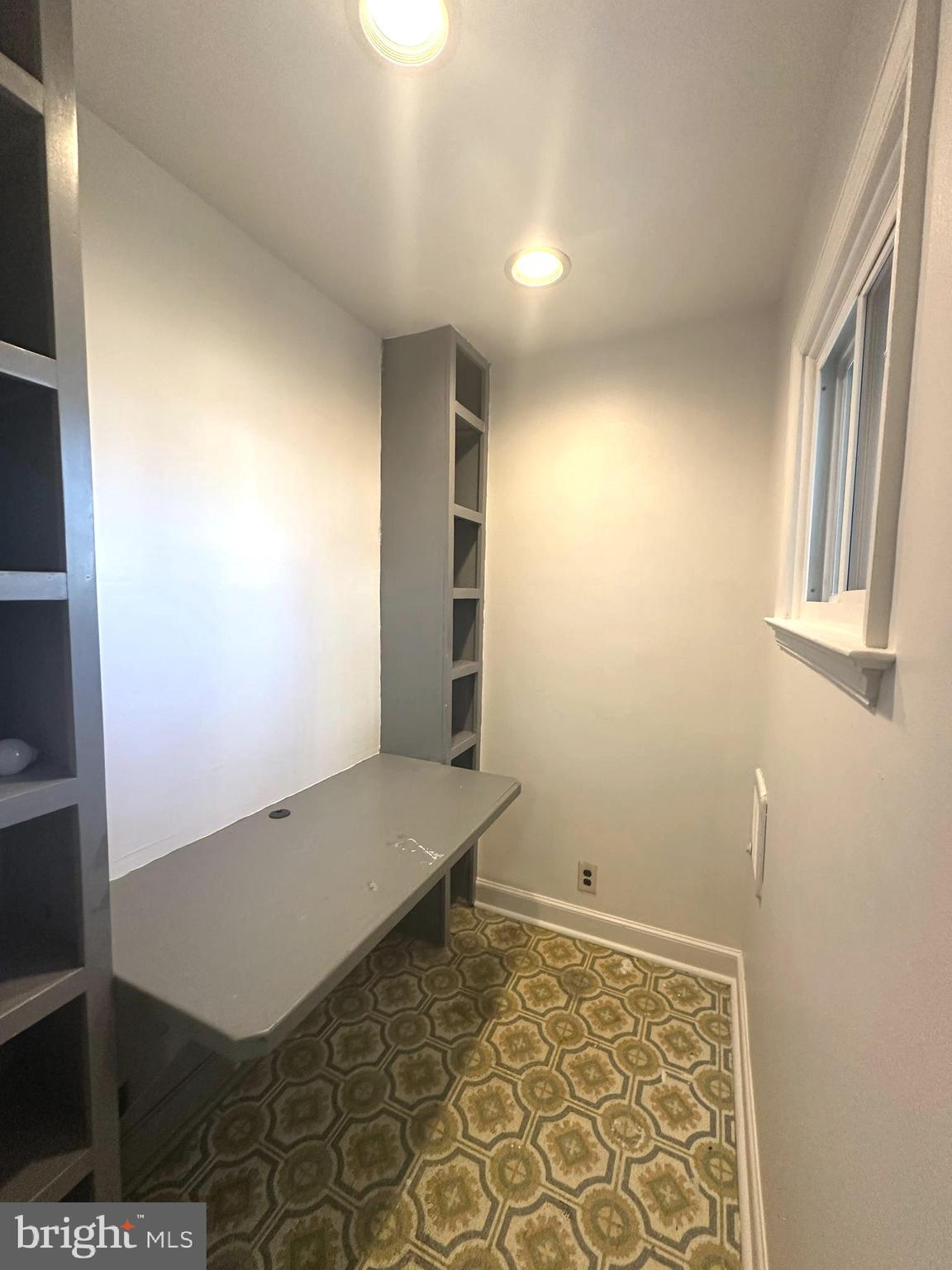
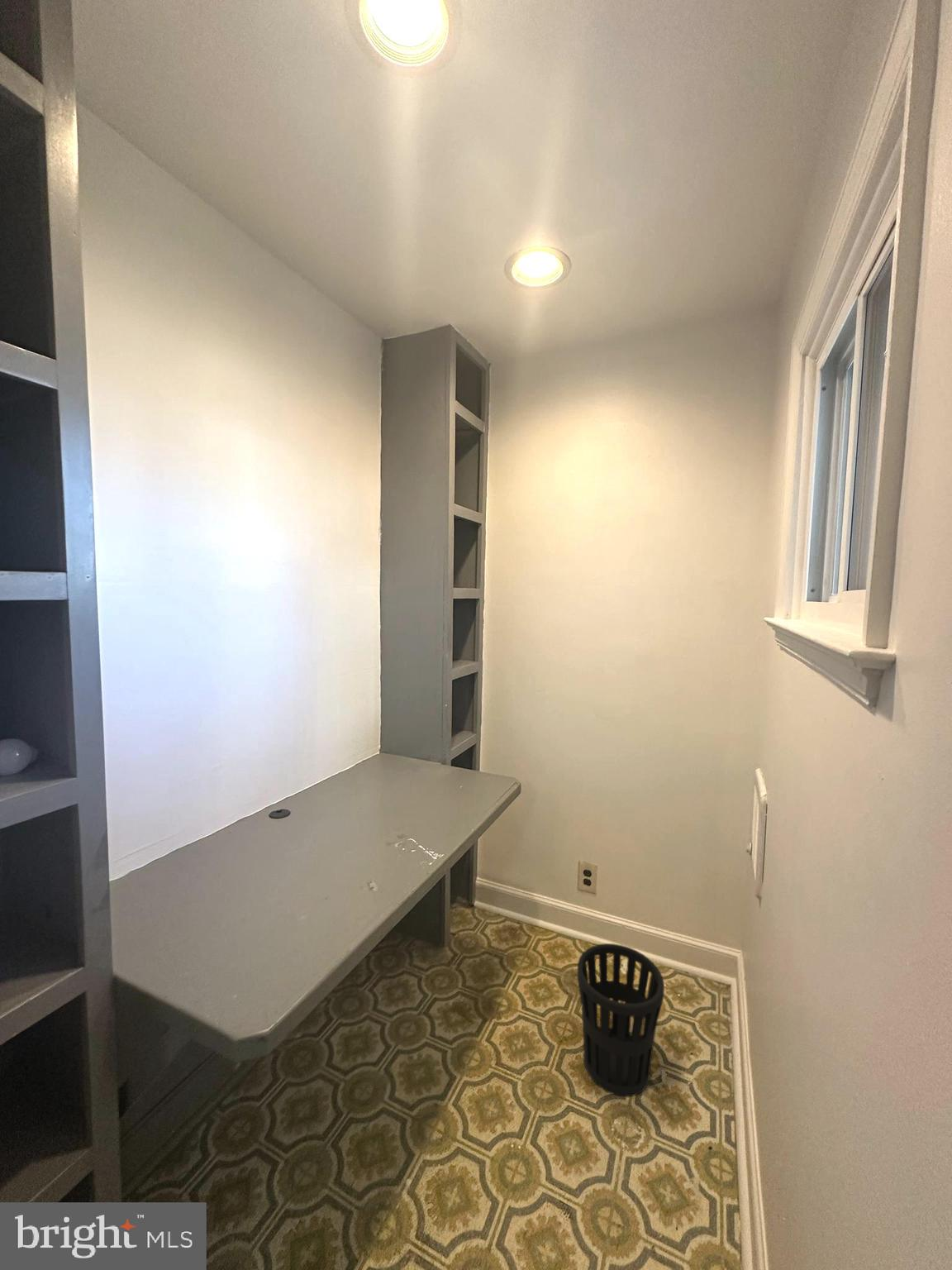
+ wastebasket [577,943,665,1097]
